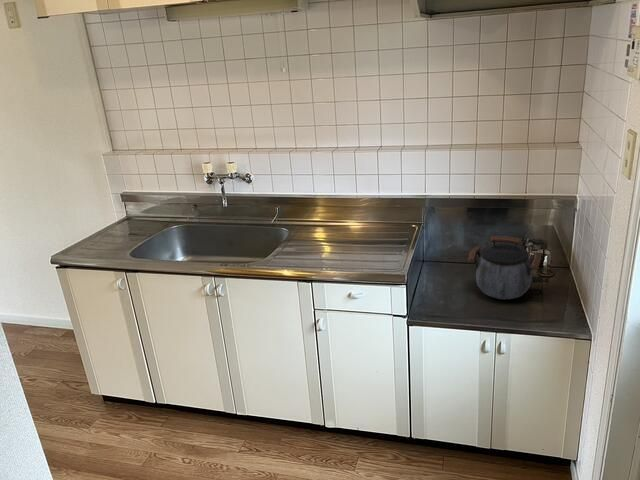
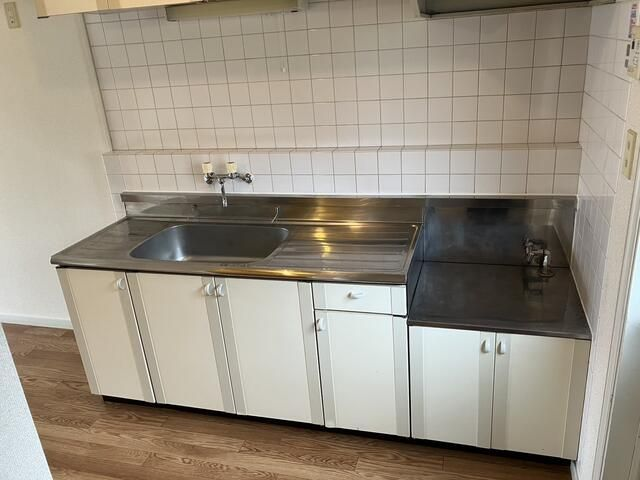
- kettle [467,235,542,300]
